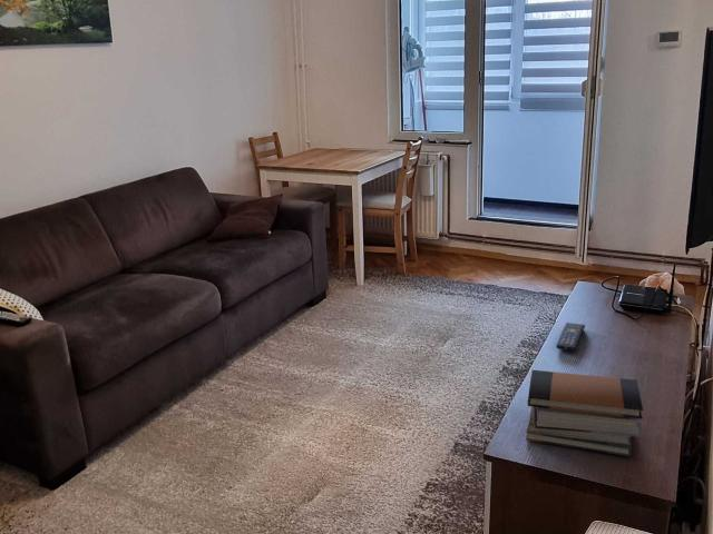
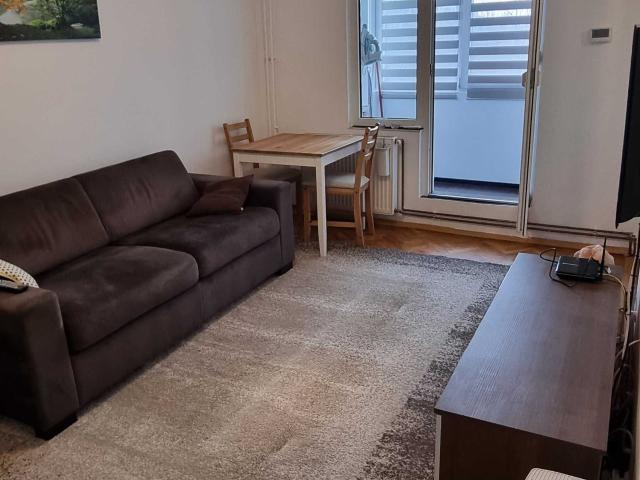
- book stack [525,369,644,457]
- remote control [555,322,586,352]
